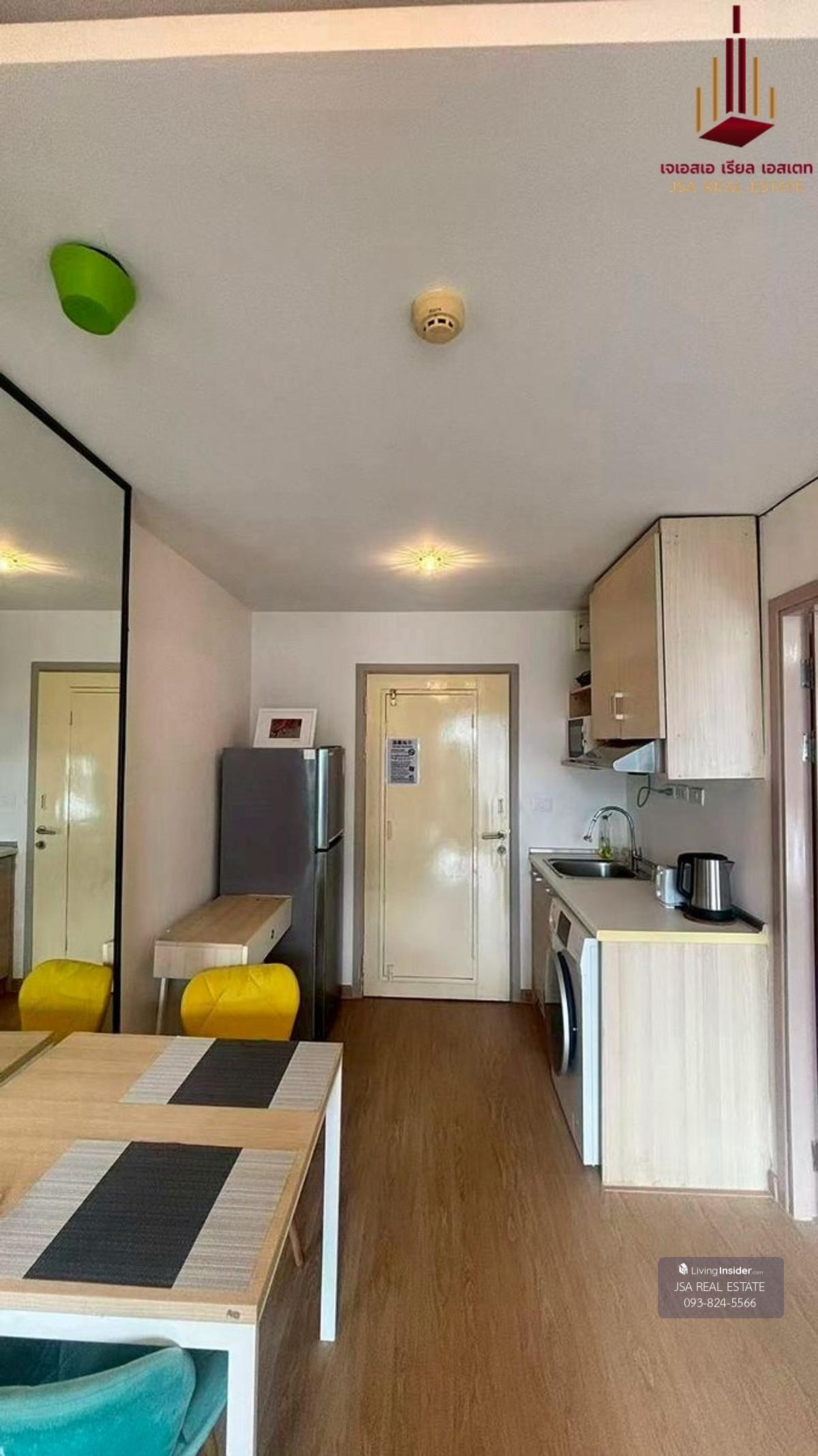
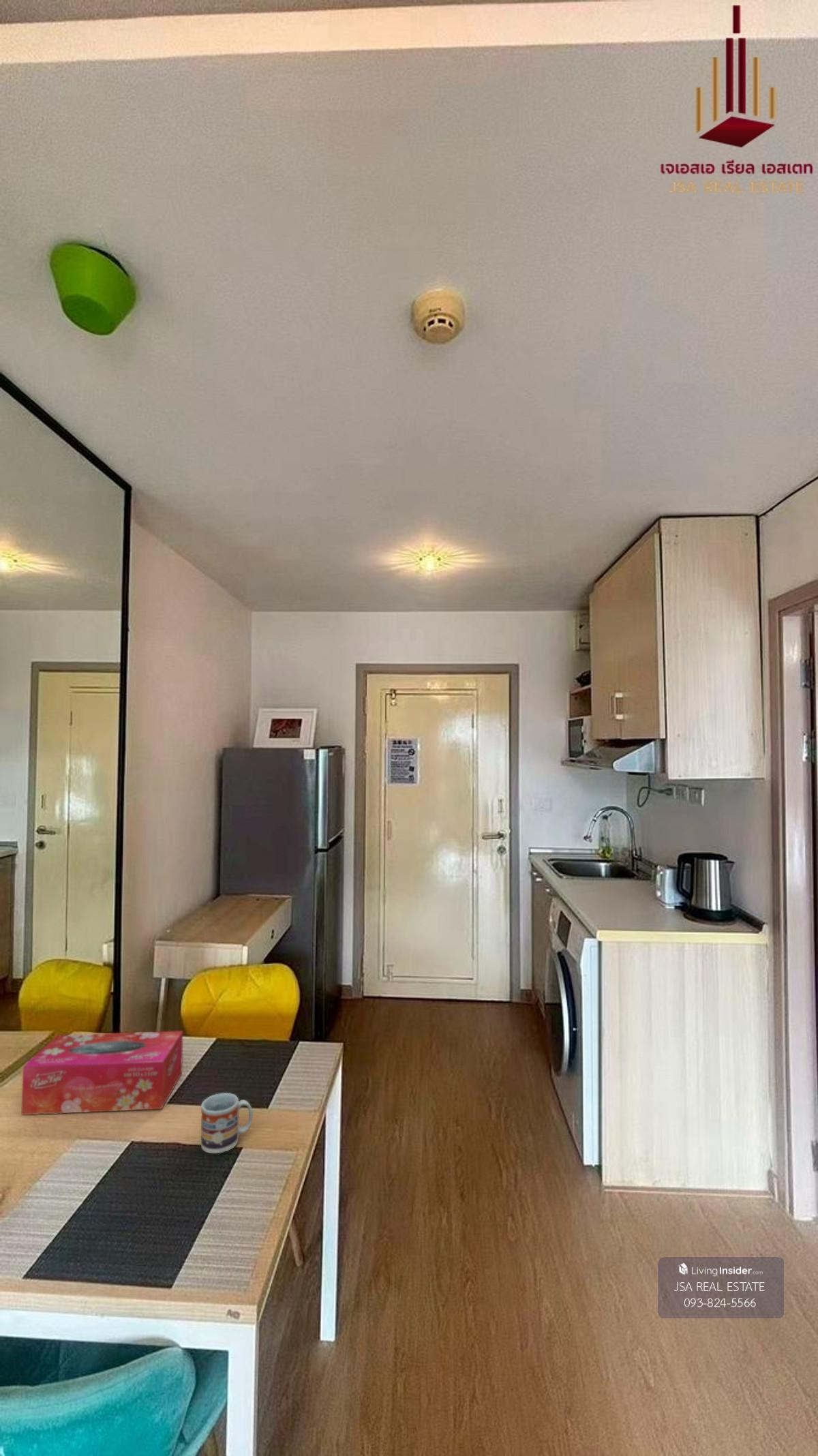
+ cup [200,1092,254,1154]
+ tissue box [20,1031,183,1116]
